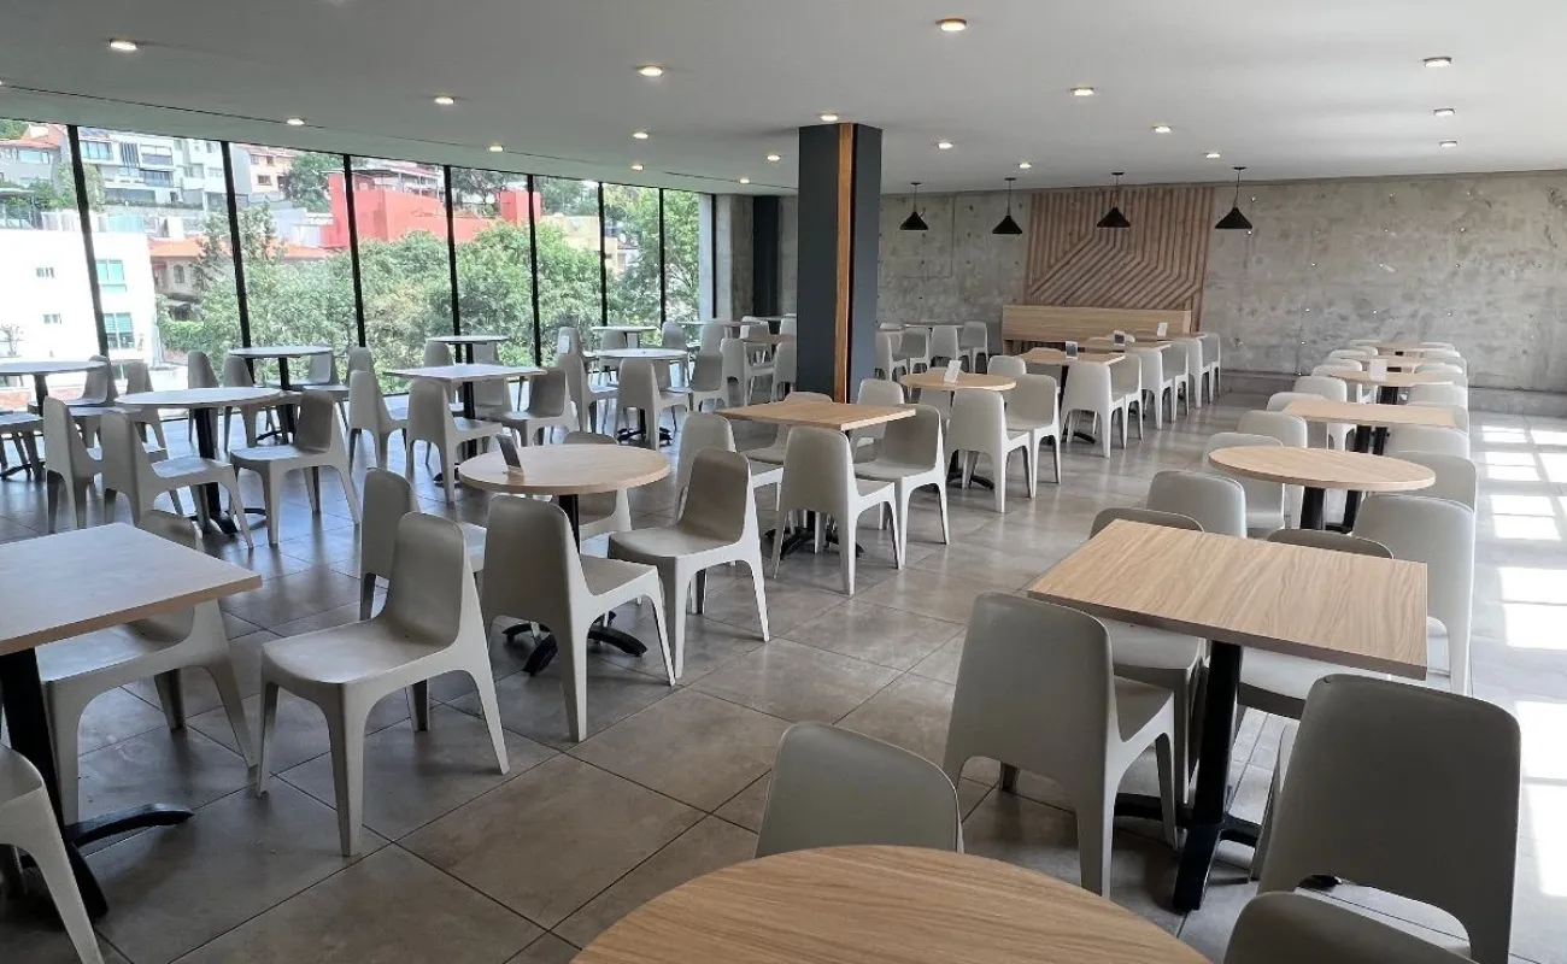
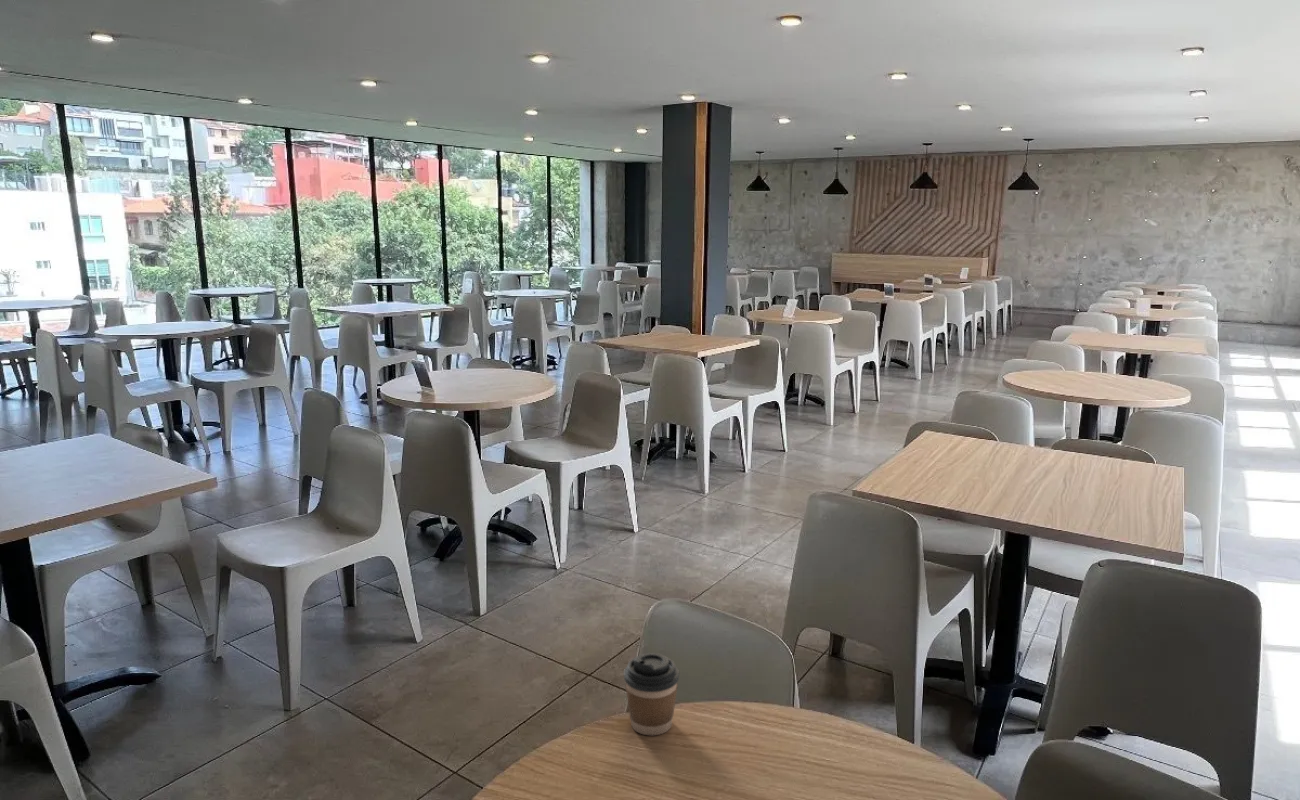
+ coffee cup [623,652,680,736]
